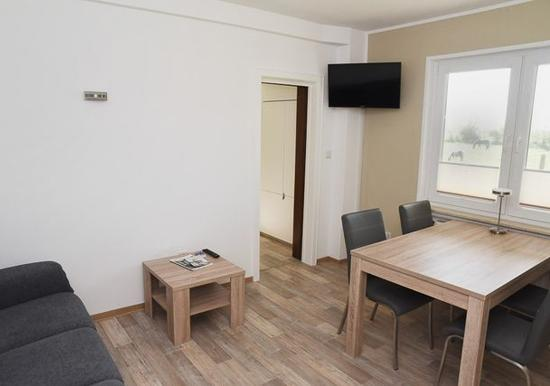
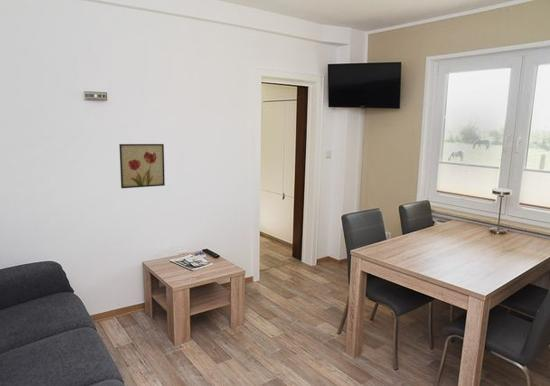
+ wall art [118,143,166,189]
